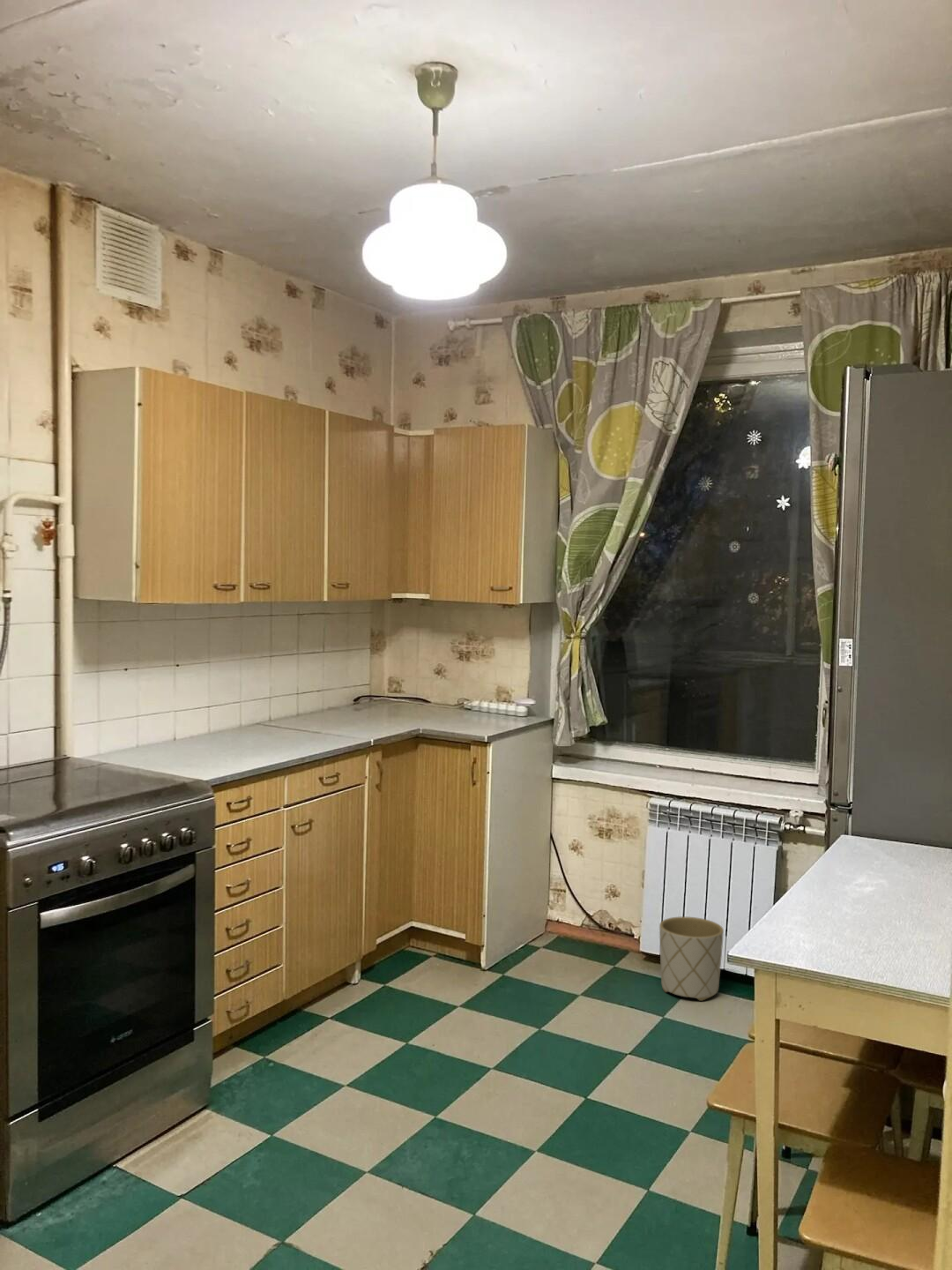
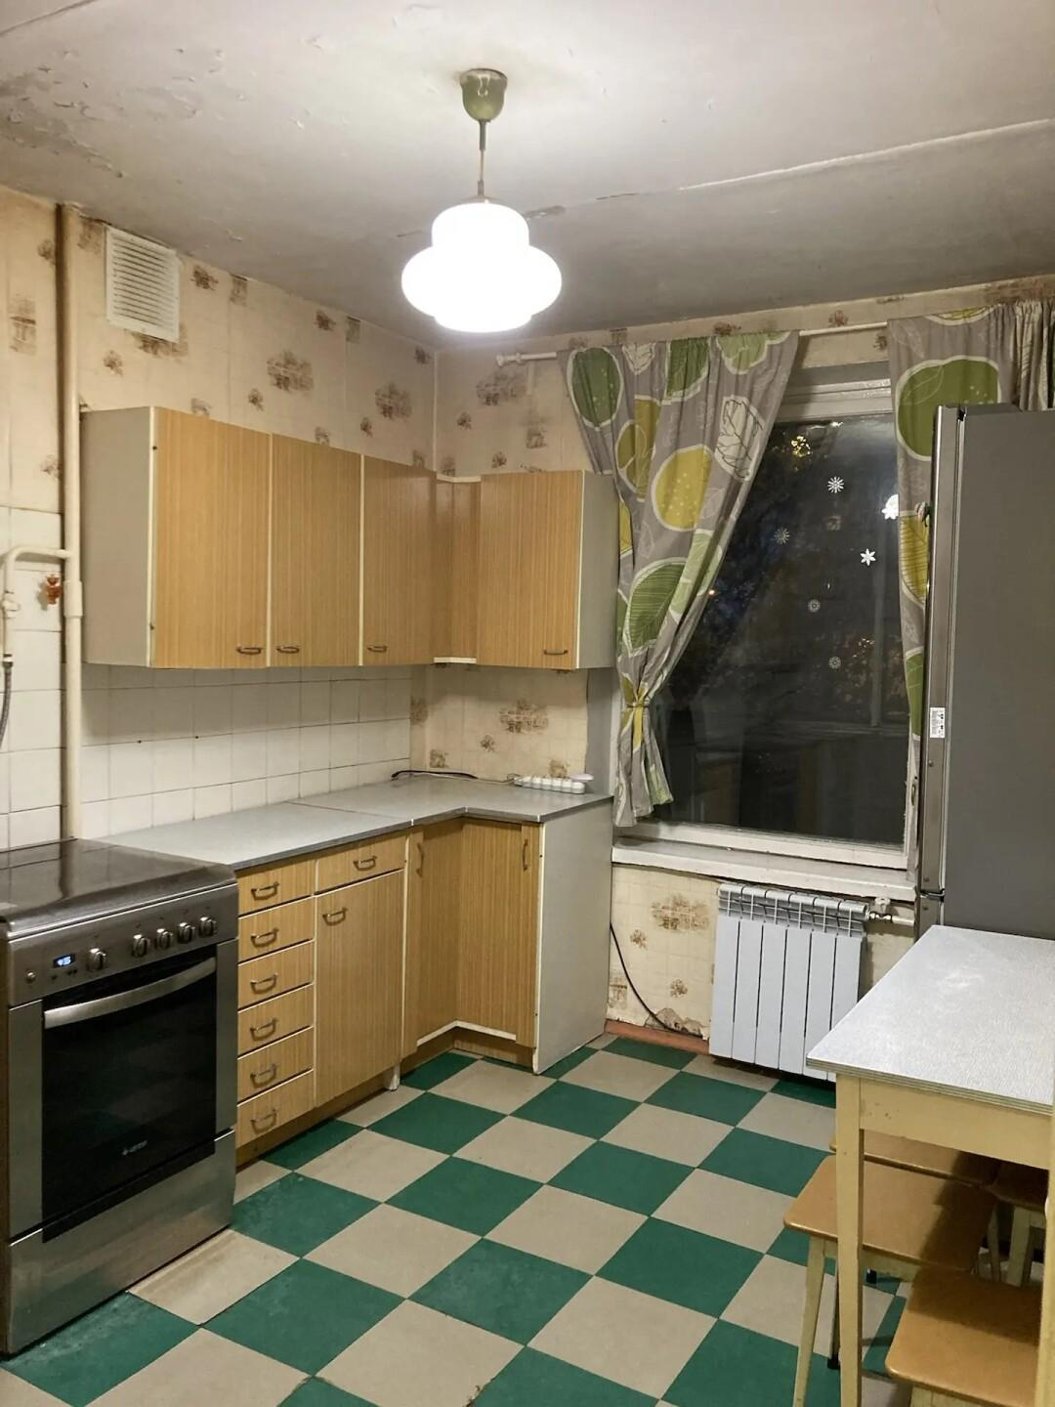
- planter [658,915,725,1002]
